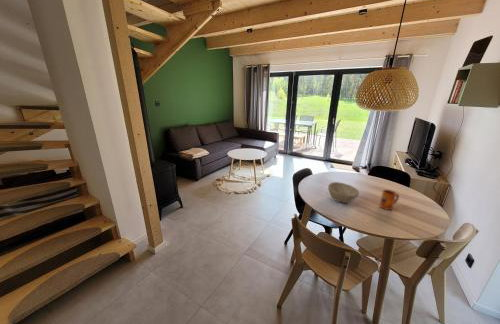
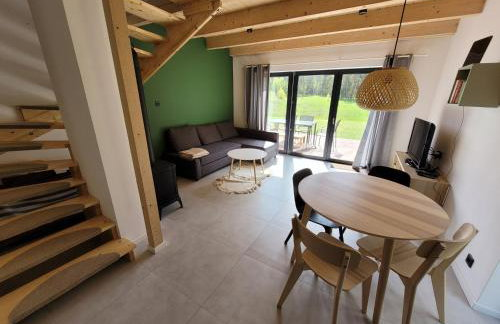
- mug [379,189,400,211]
- bowl [327,181,360,204]
